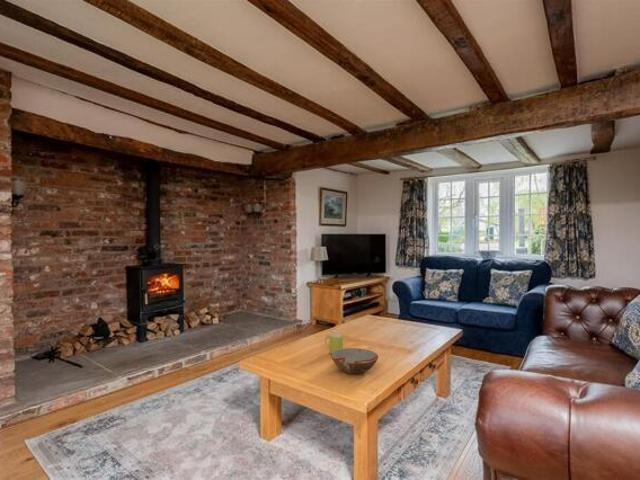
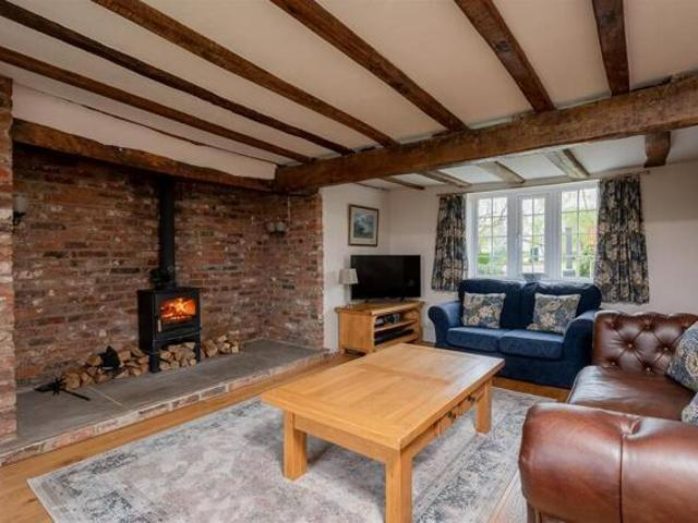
- bowl [330,347,379,375]
- mug [324,333,344,354]
